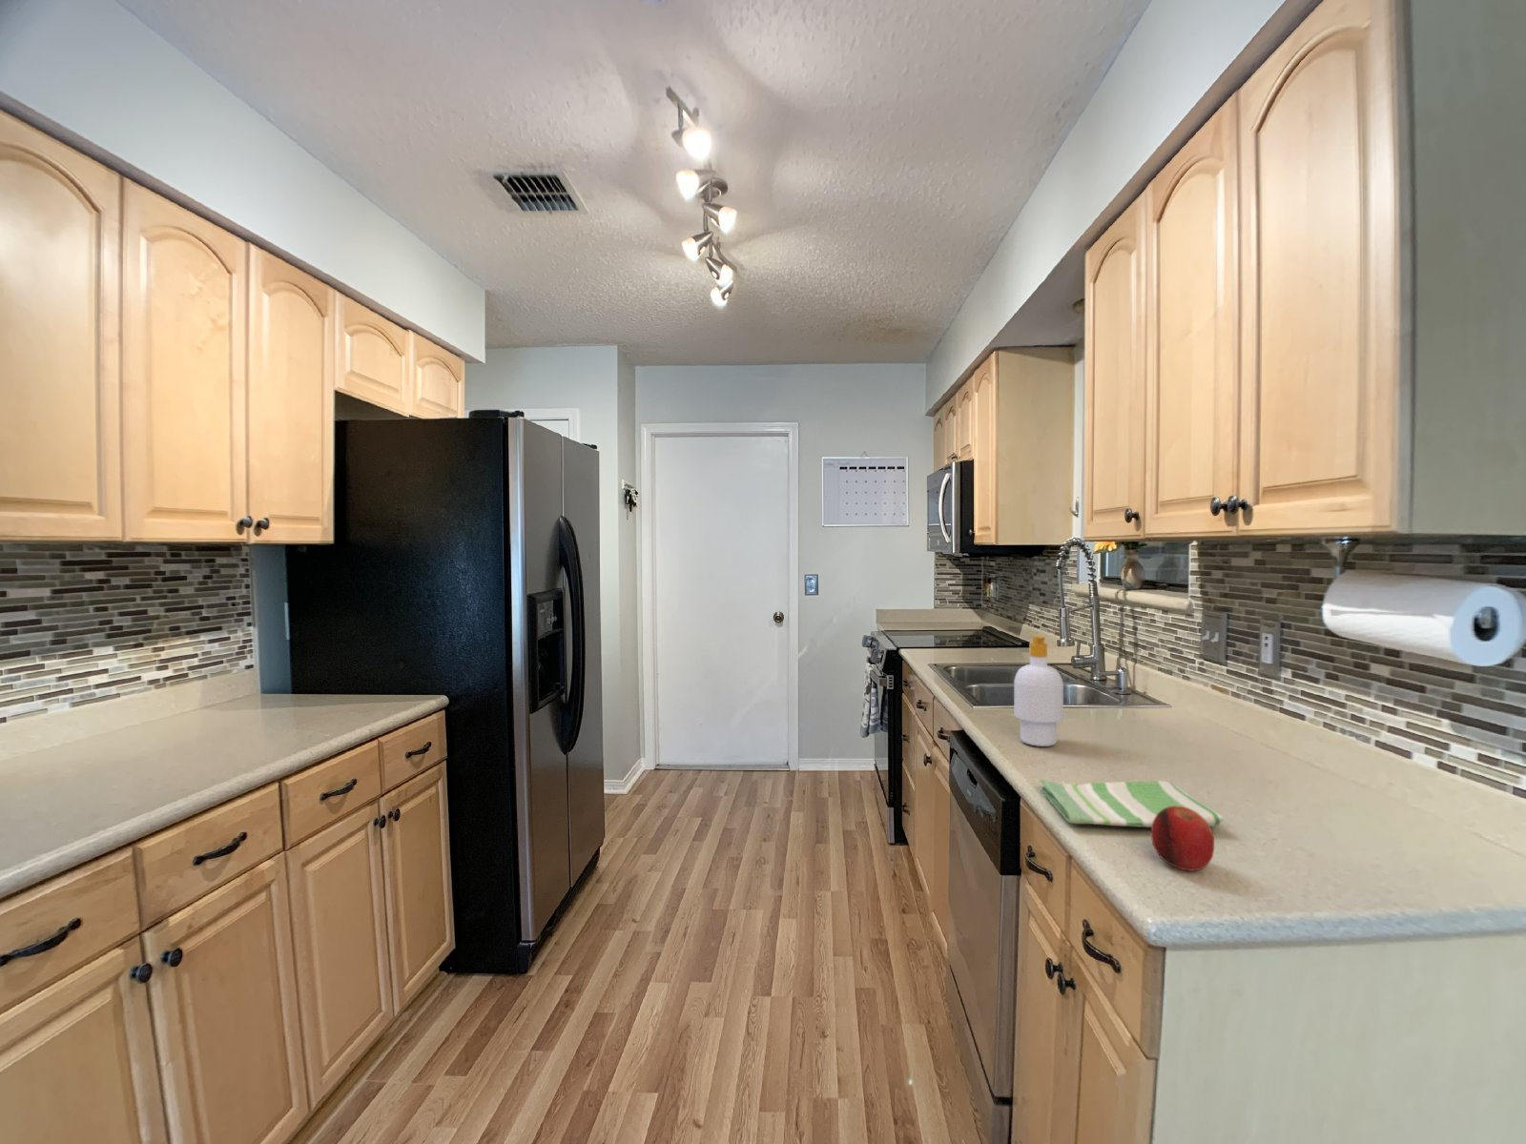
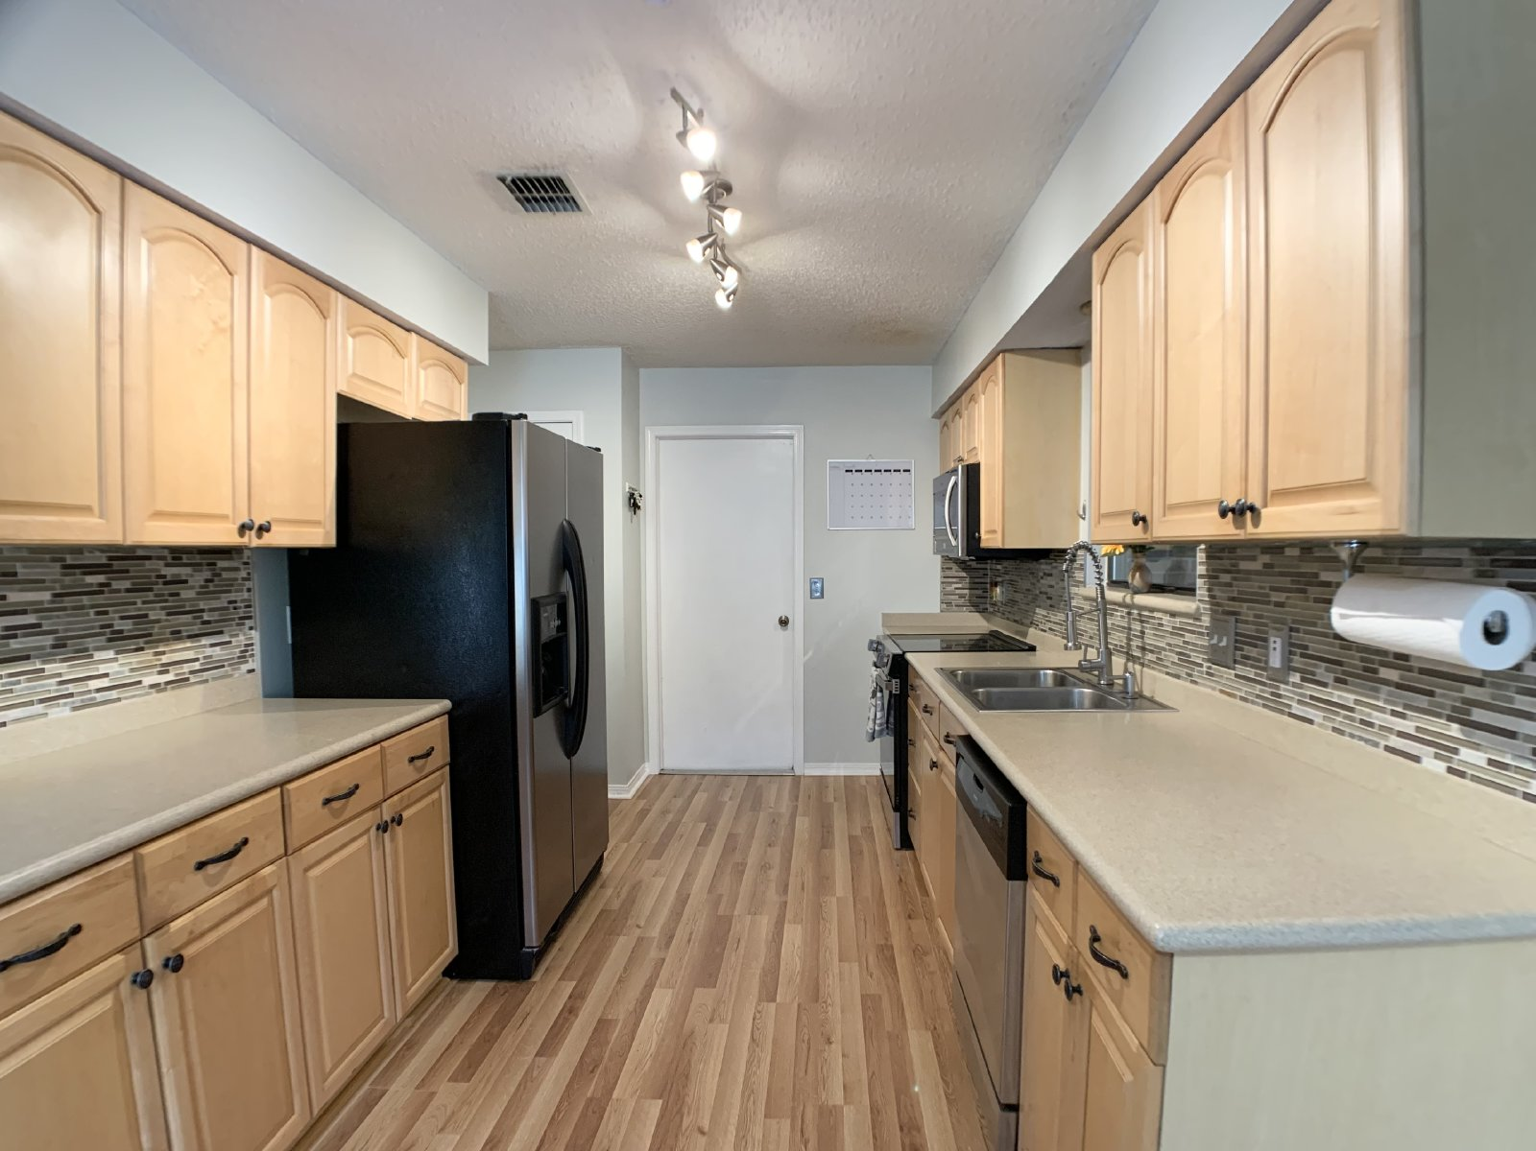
- fruit [1150,806,1215,872]
- soap bottle [1013,634,1065,747]
- dish towel [1038,777,1224,828]
